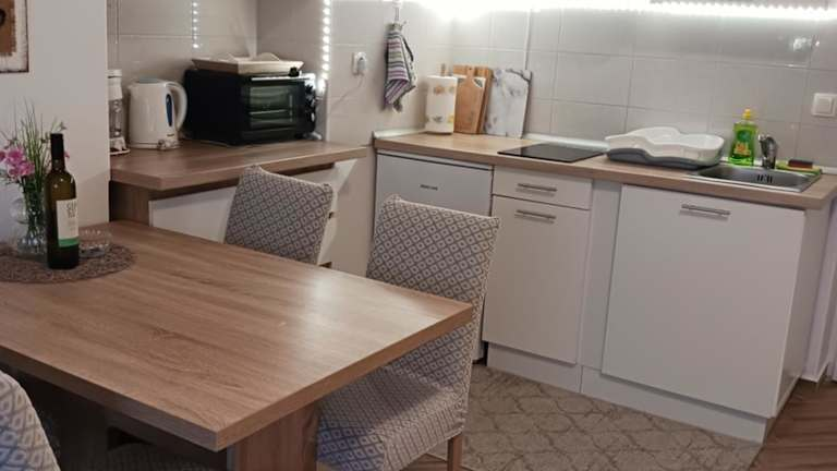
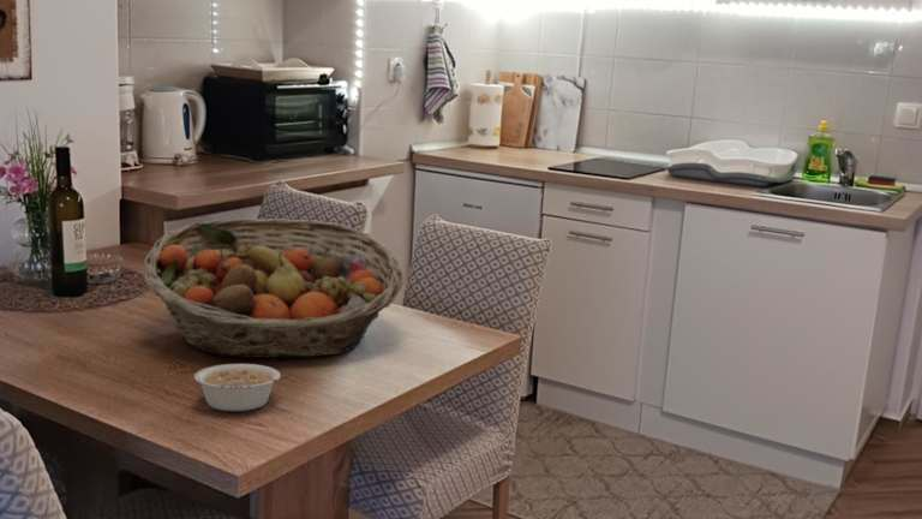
+ legume [193,363,293,412]
+ fruit basket [142,217,405,359]
